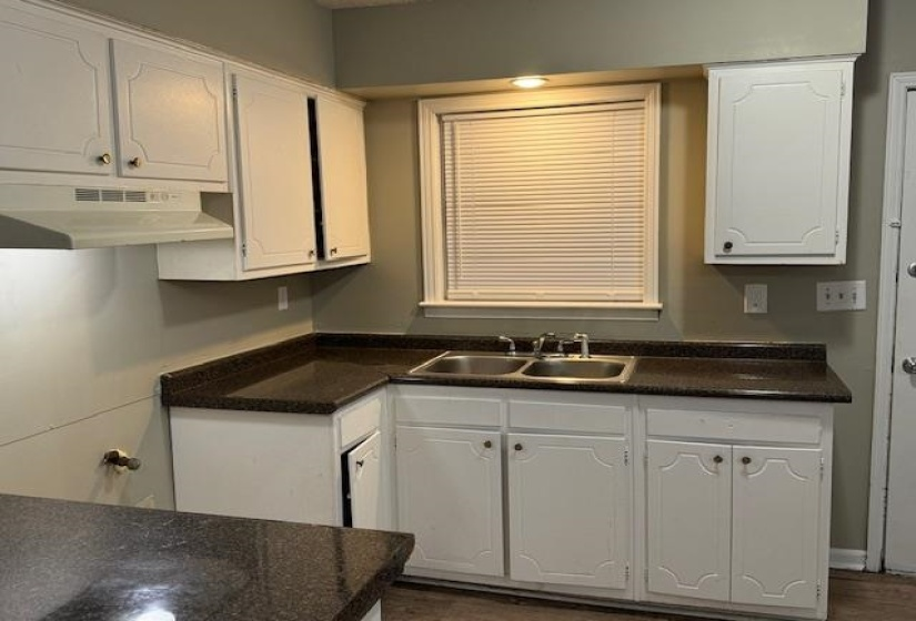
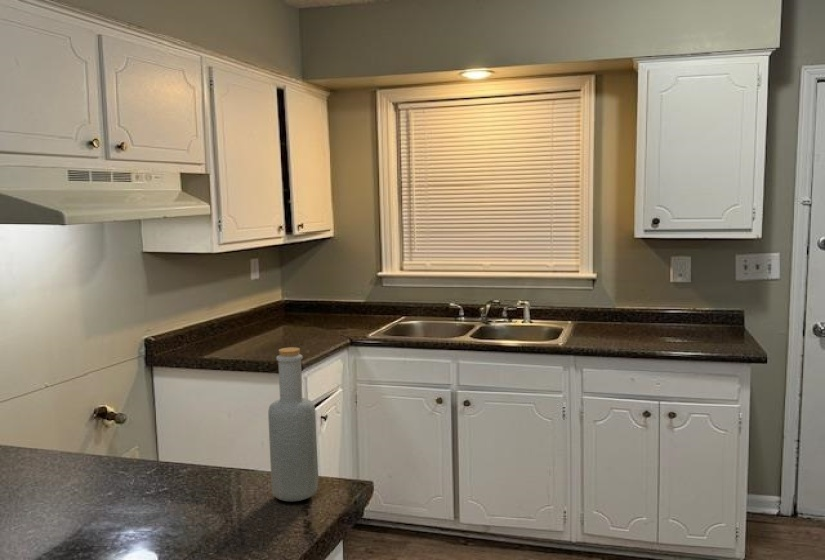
+ bottle [267,346,319,502]
